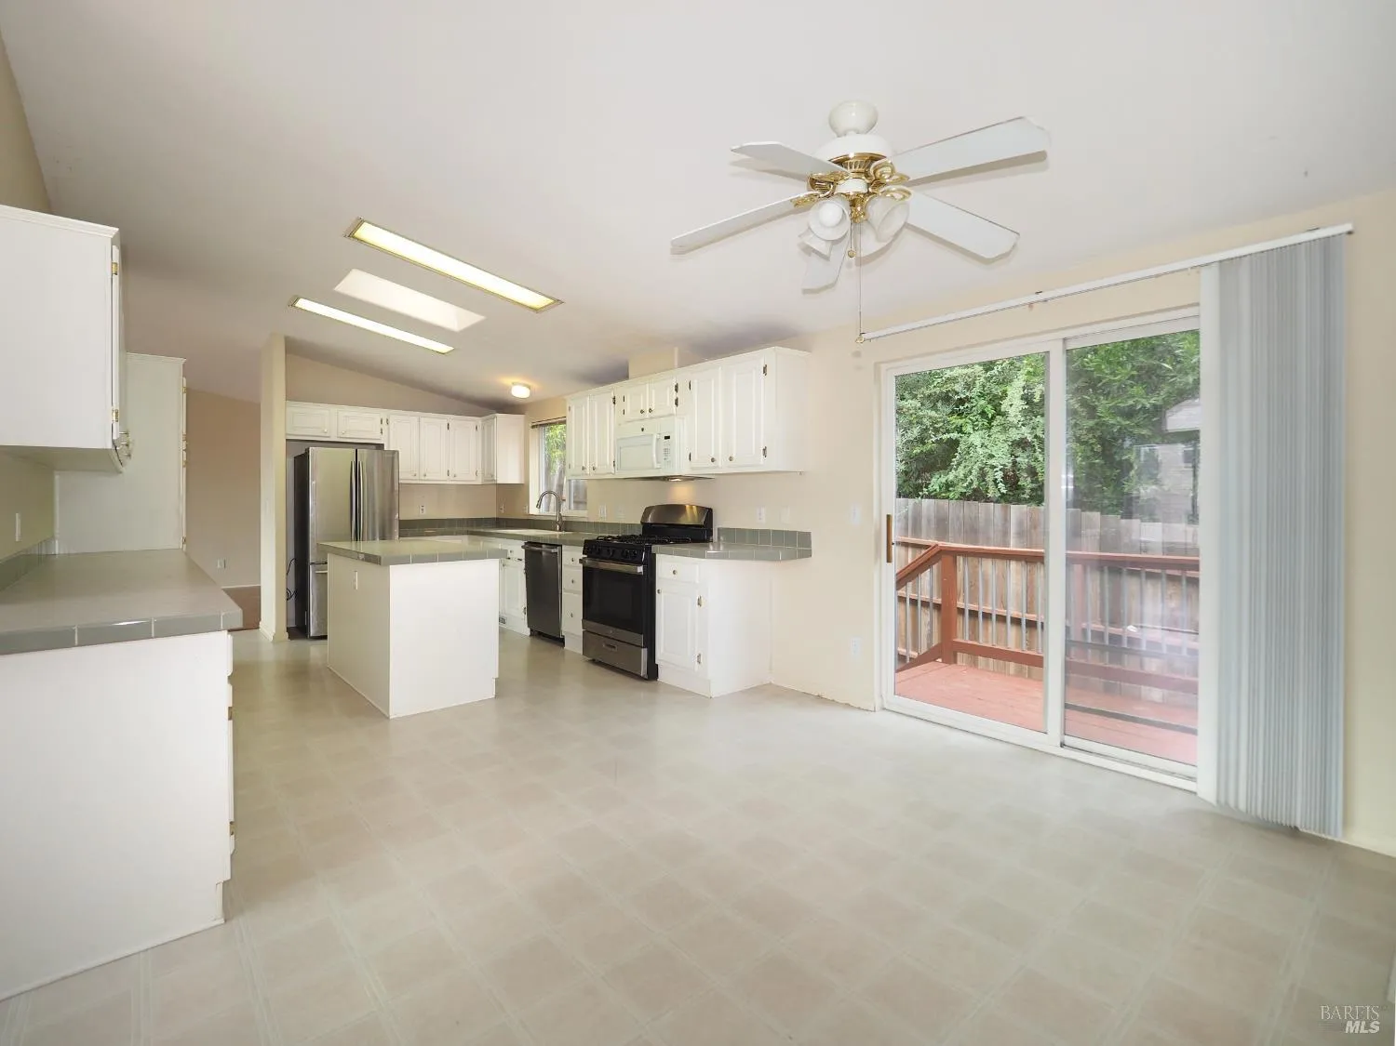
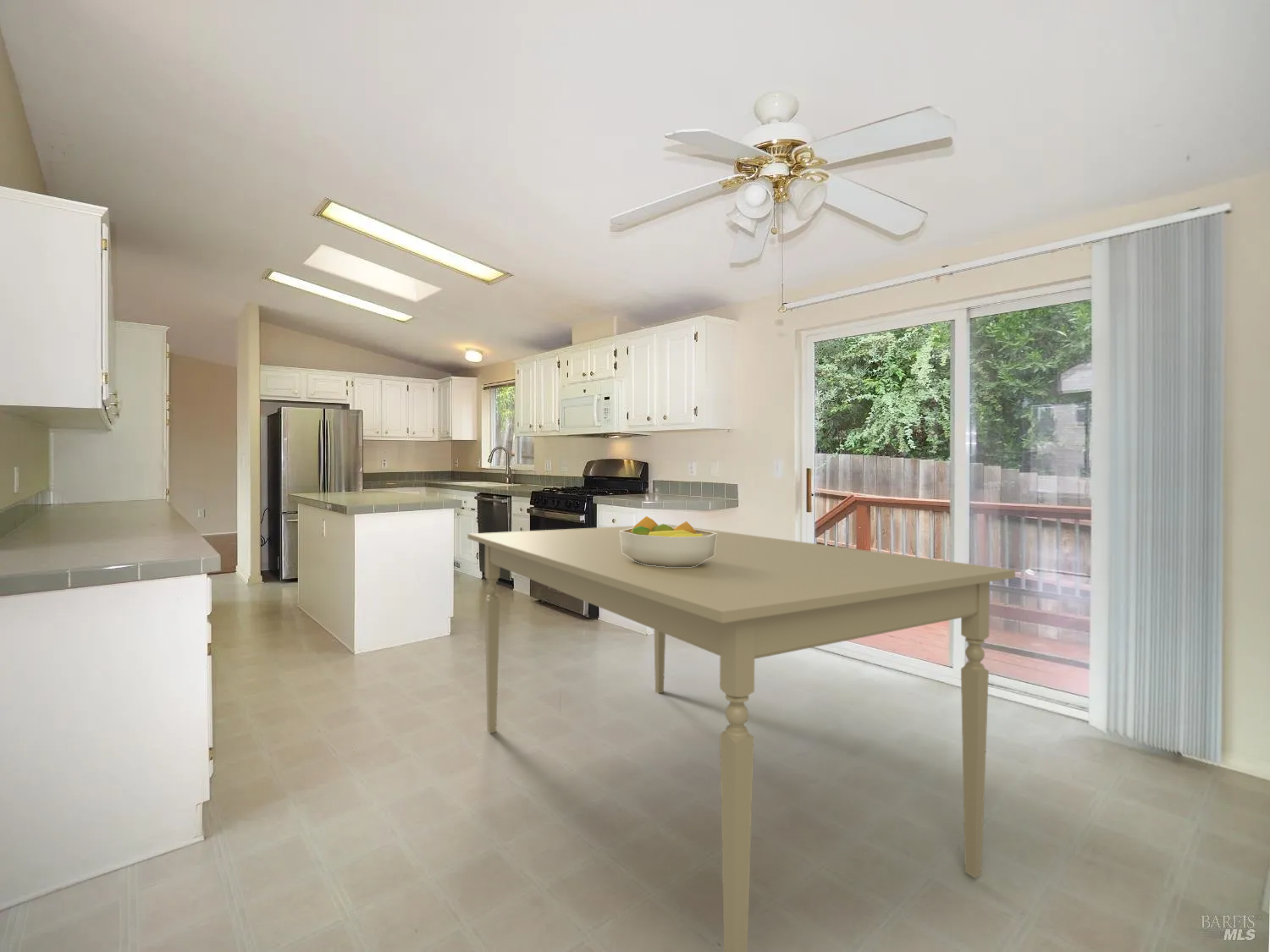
+ fruit bowl [620,515,717,567]
+ dining table [467,524,1016,952]
